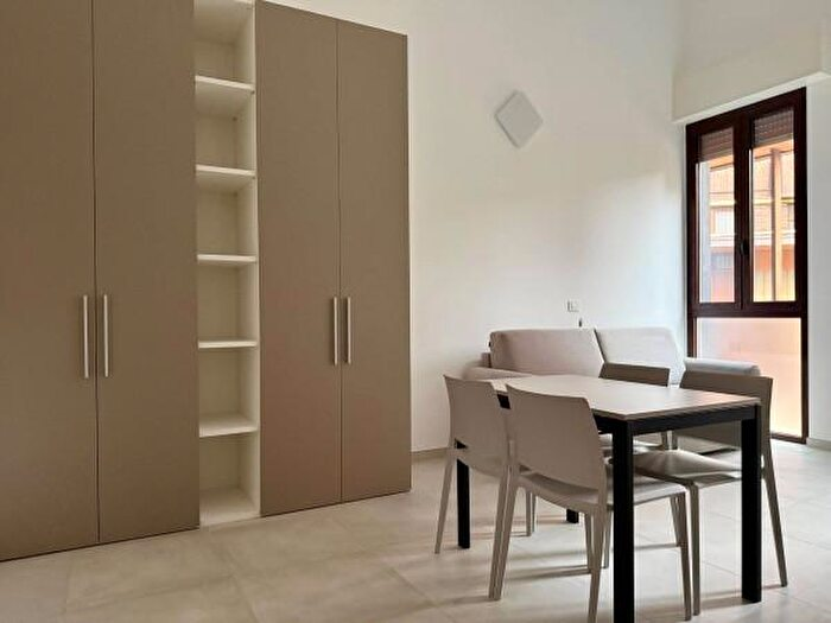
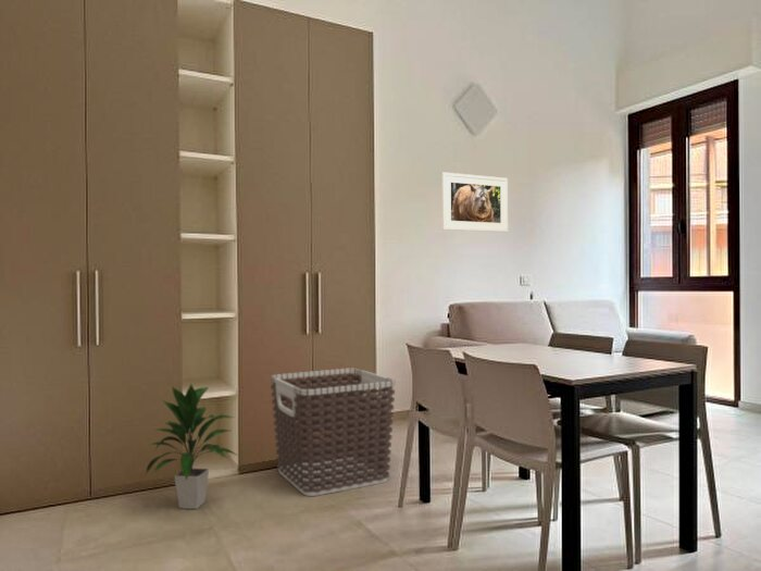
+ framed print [441,171,509,233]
+ clothes hamper [270,367,396,497]
+ indoor plant [145,383,239,510]
